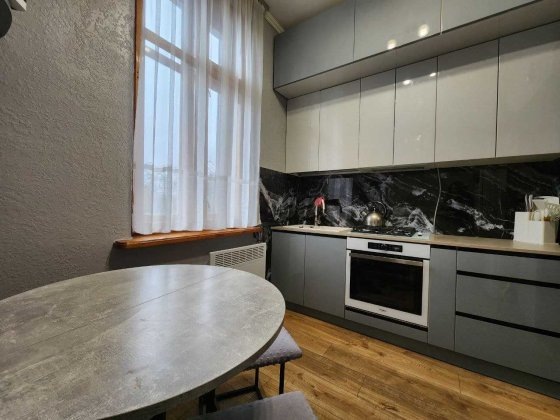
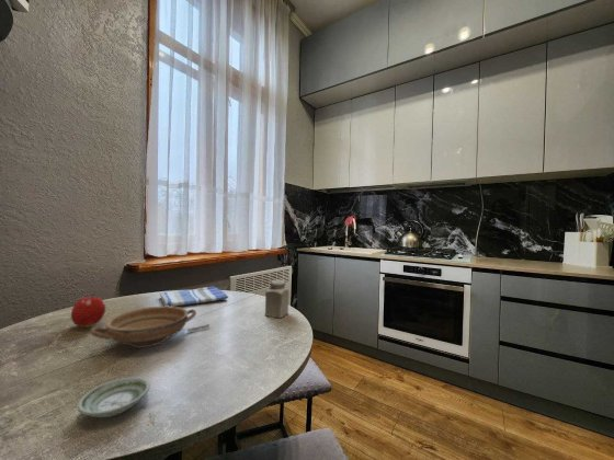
+ dish towel [158,286,229,307]
+ saucer [77,376,150,418]
+ bowl [89,304,211,348]
+ fruit [70,290,106,329]
+ salt shaker [264,278,289,319]
